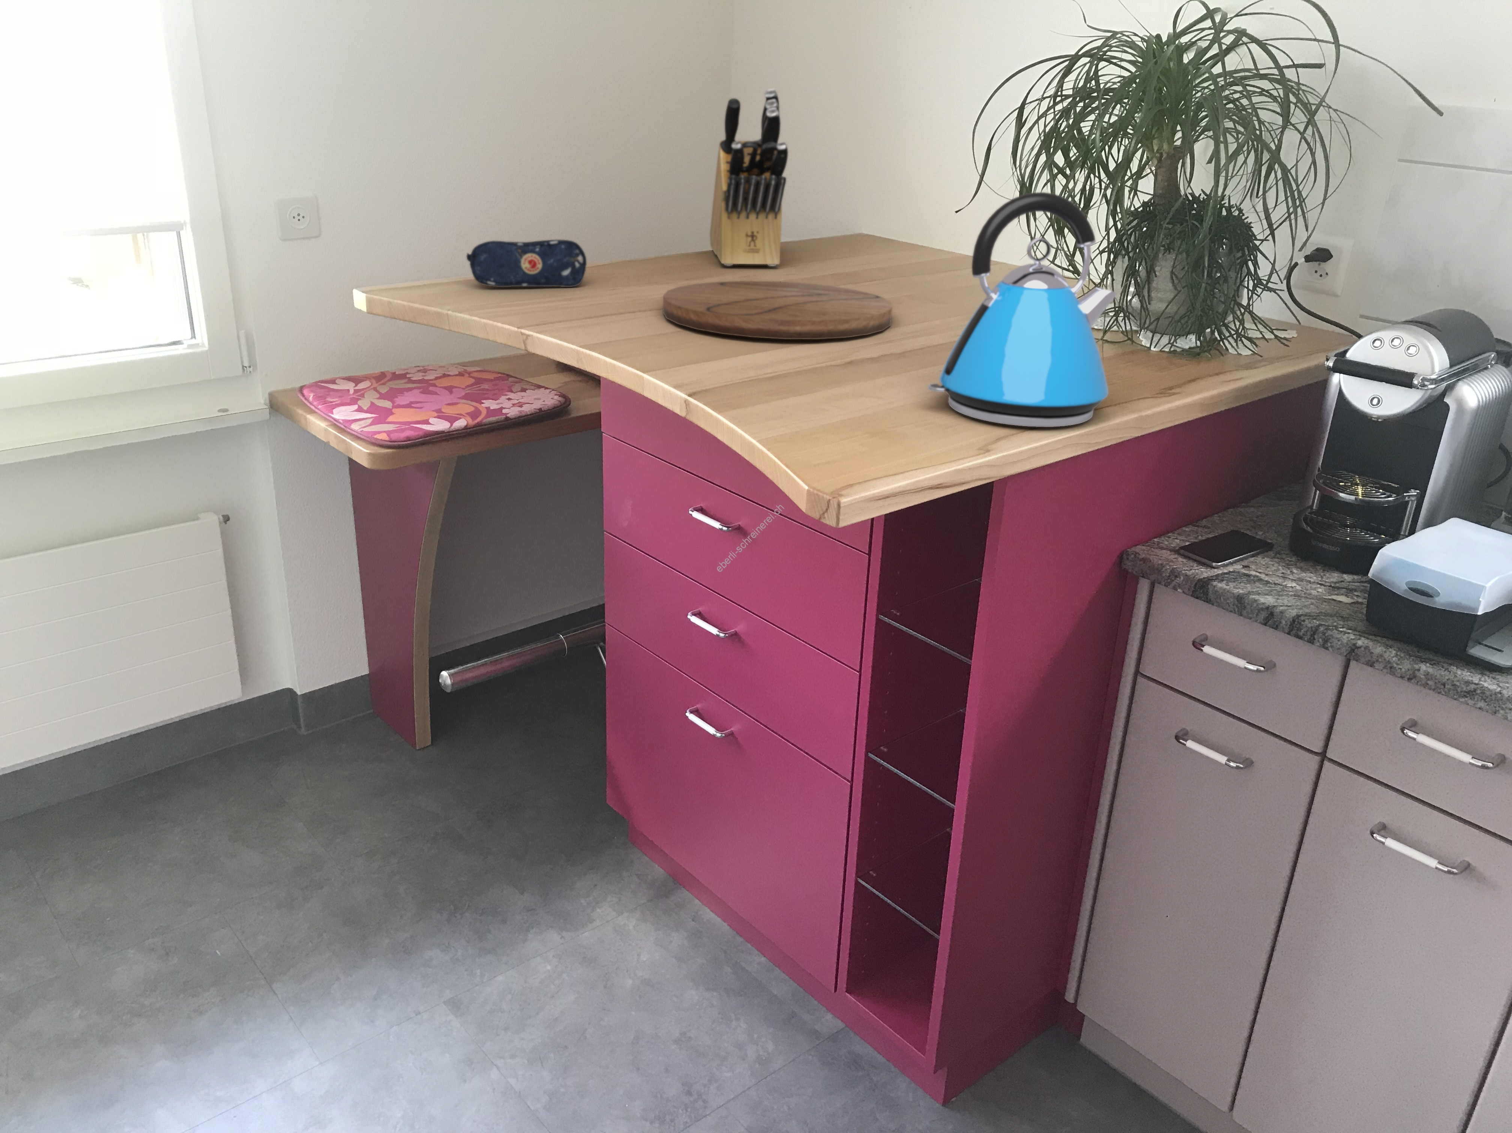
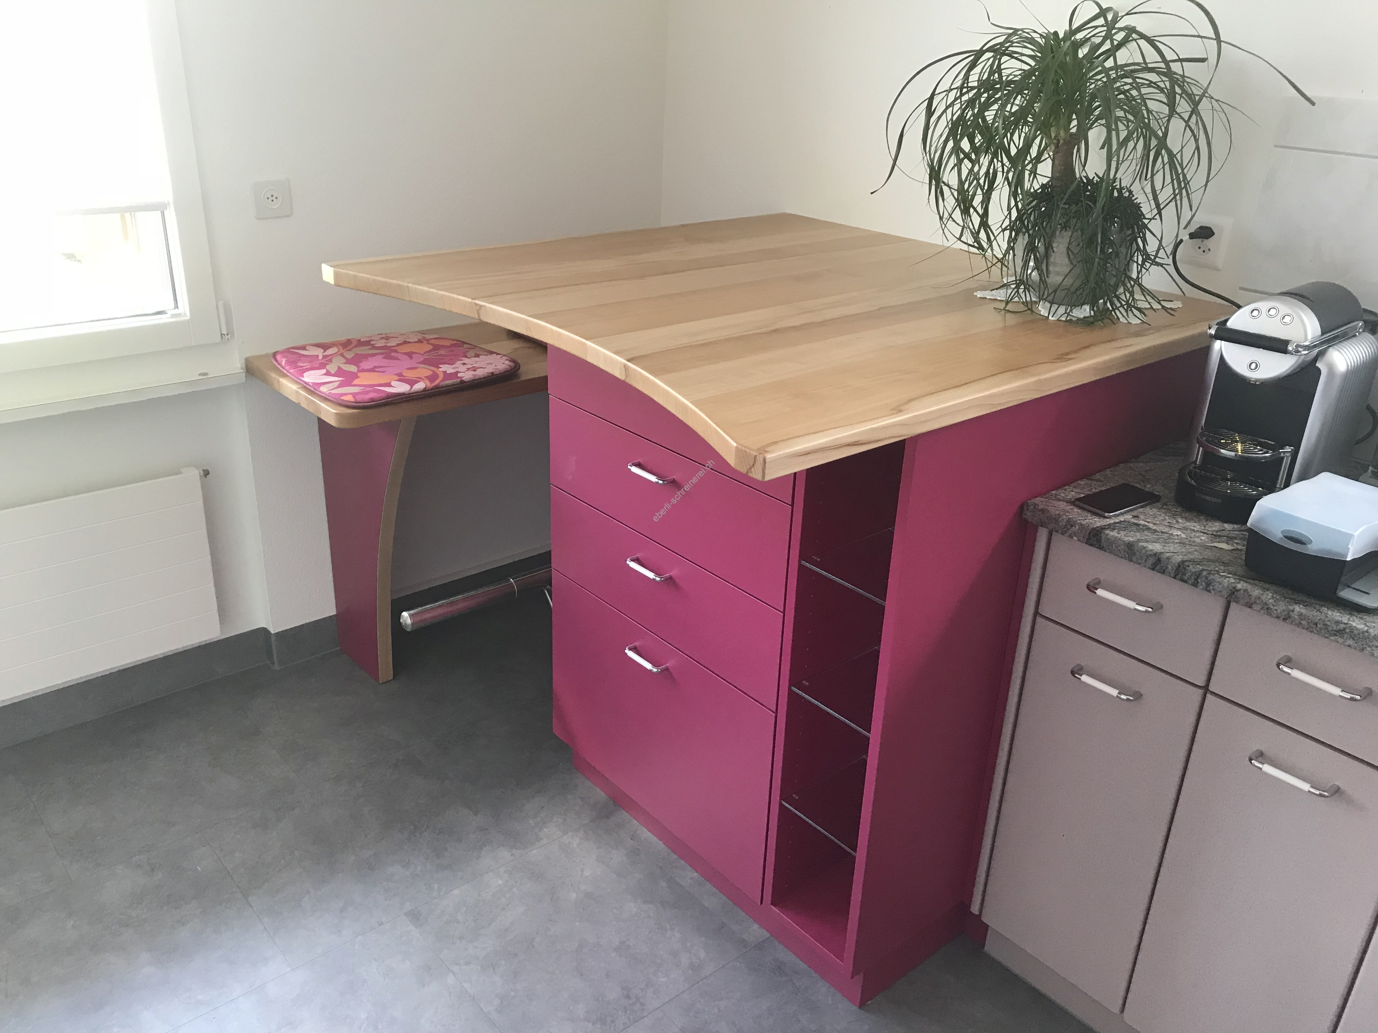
- kettle [927,192,1118,427]
- knife block [710,88,788,267]
- cutting board [663,280,893,340]
- pencil case [467,239,587,287]
